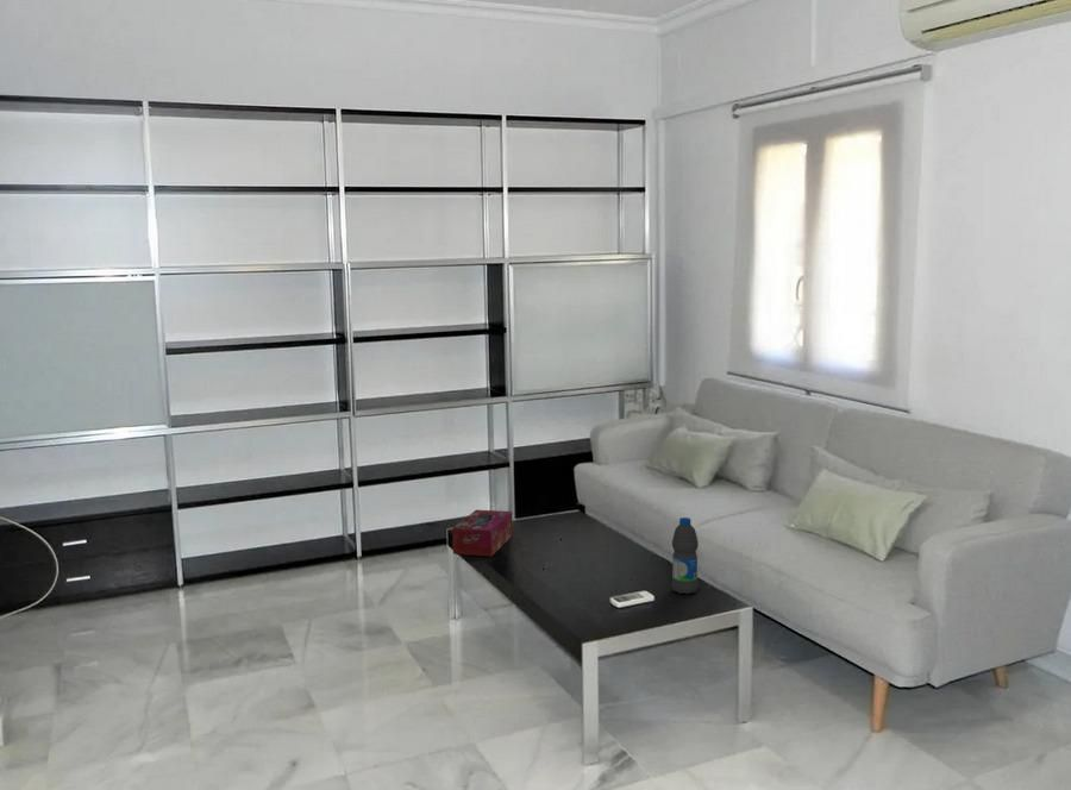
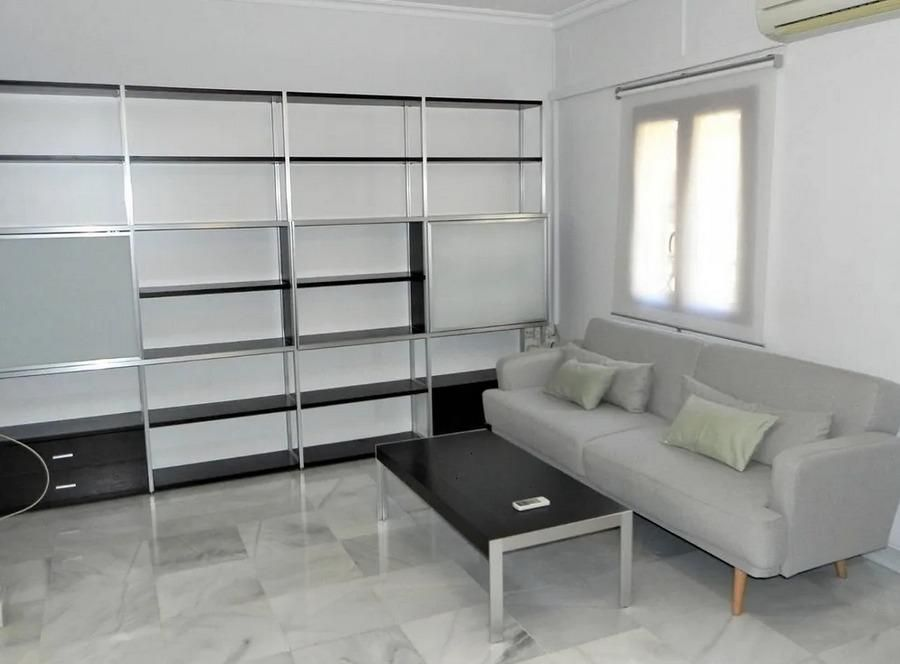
- water bottle [670,516,700,595]
- tissue box [451,509,514,558]
